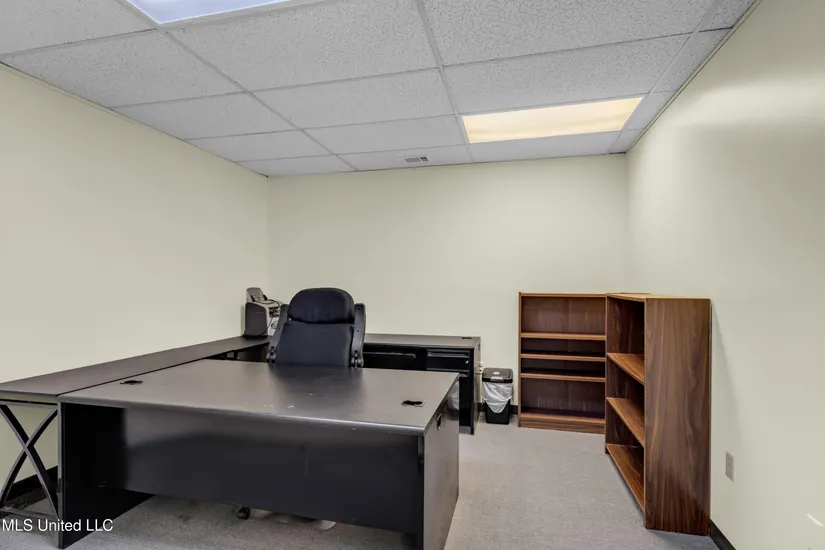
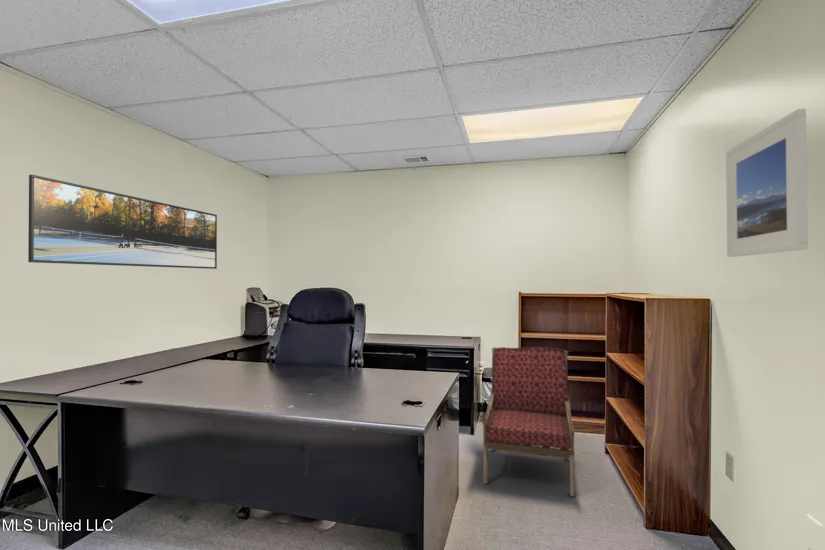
+ armchair [482,346,576,498]
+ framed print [725,107,809,258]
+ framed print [27,174,218,270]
